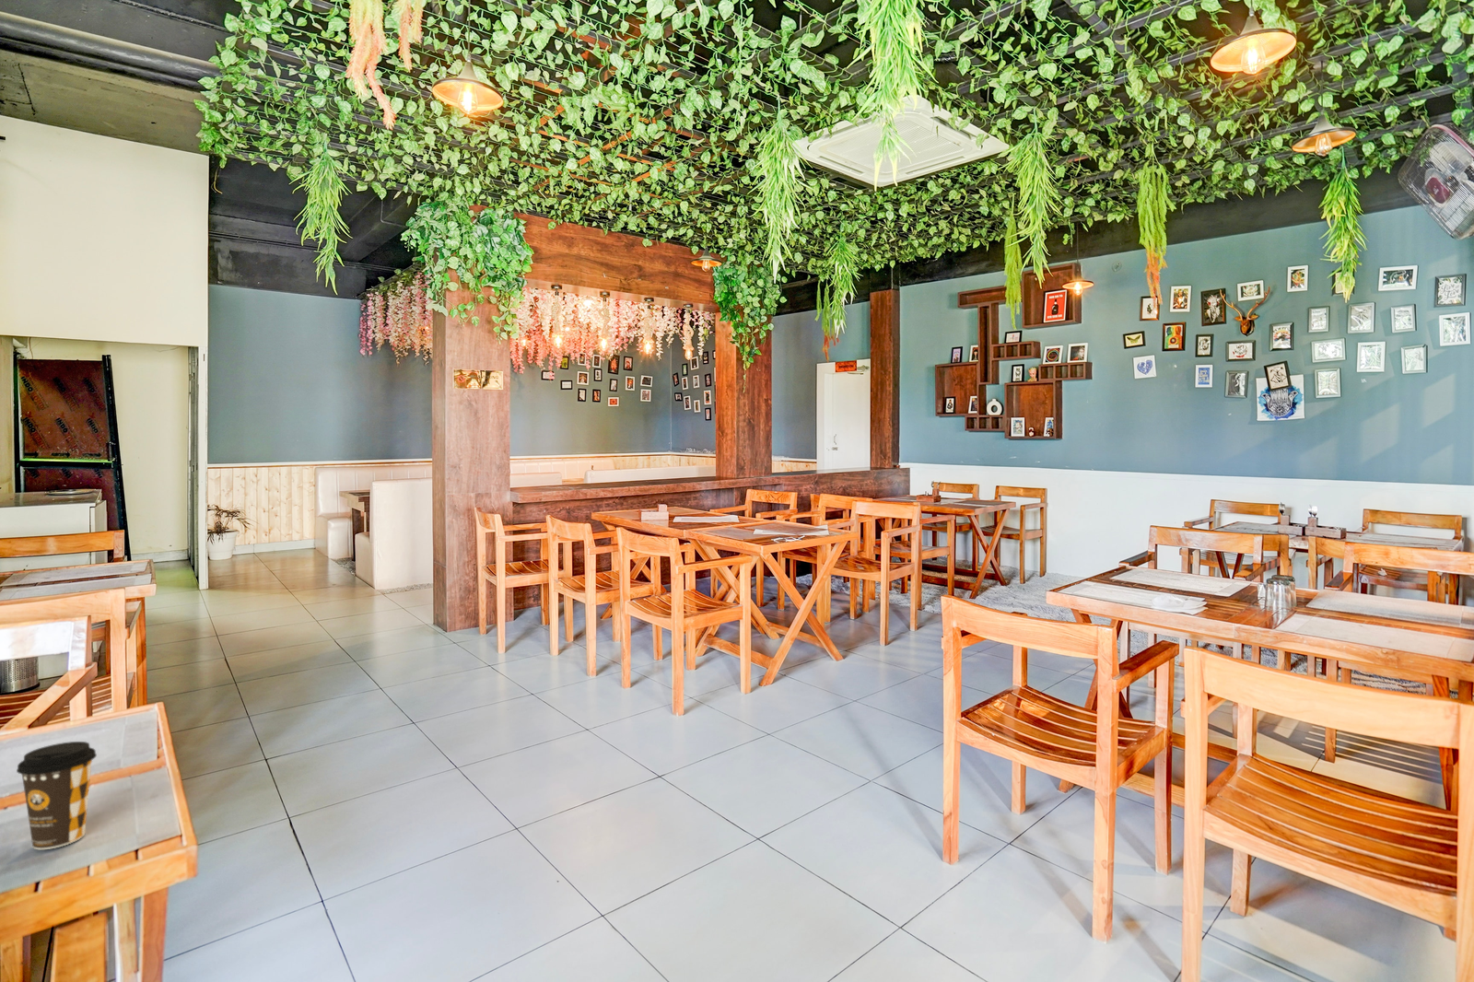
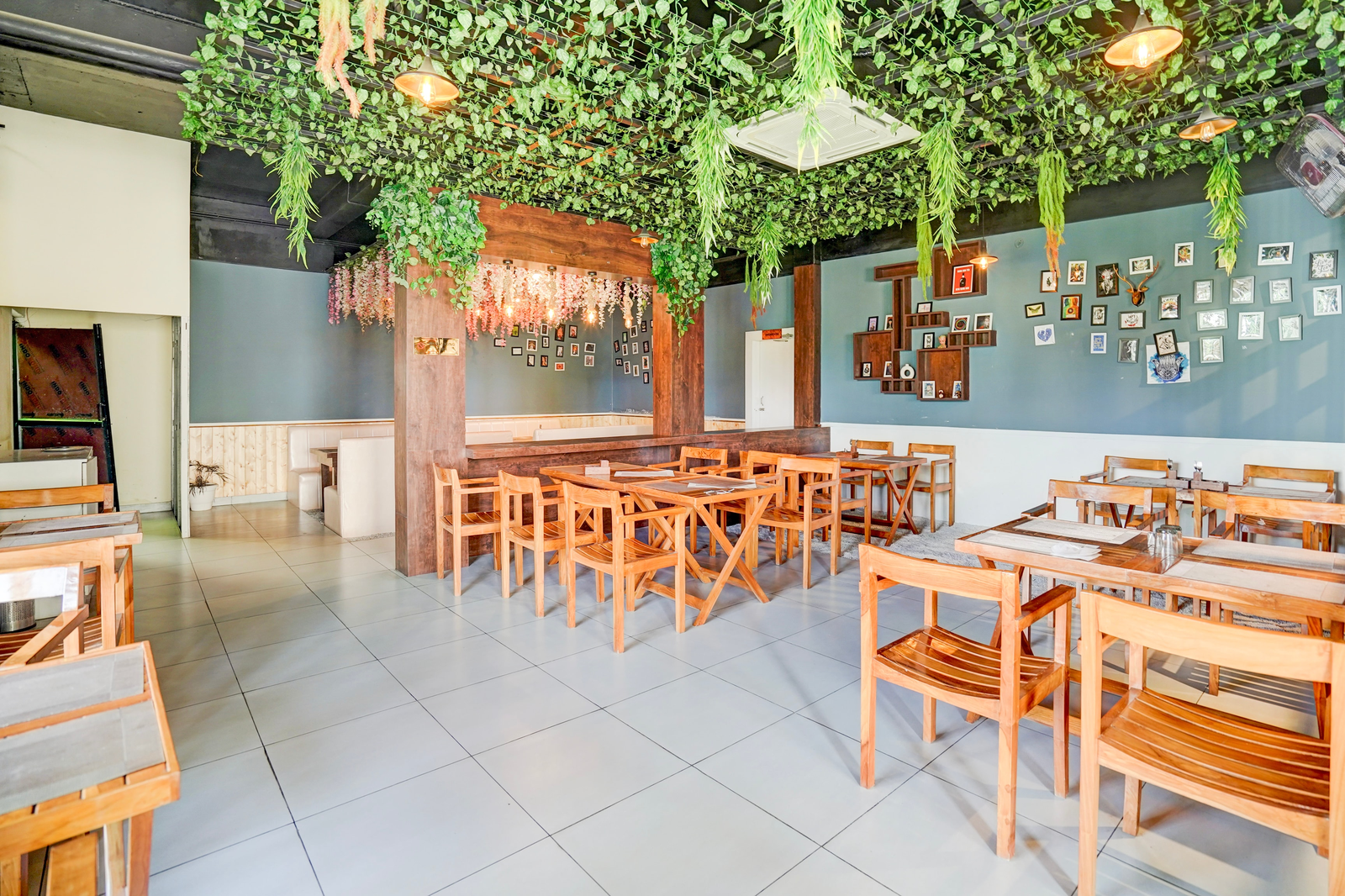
- coffee cup [15,741,98,850]
